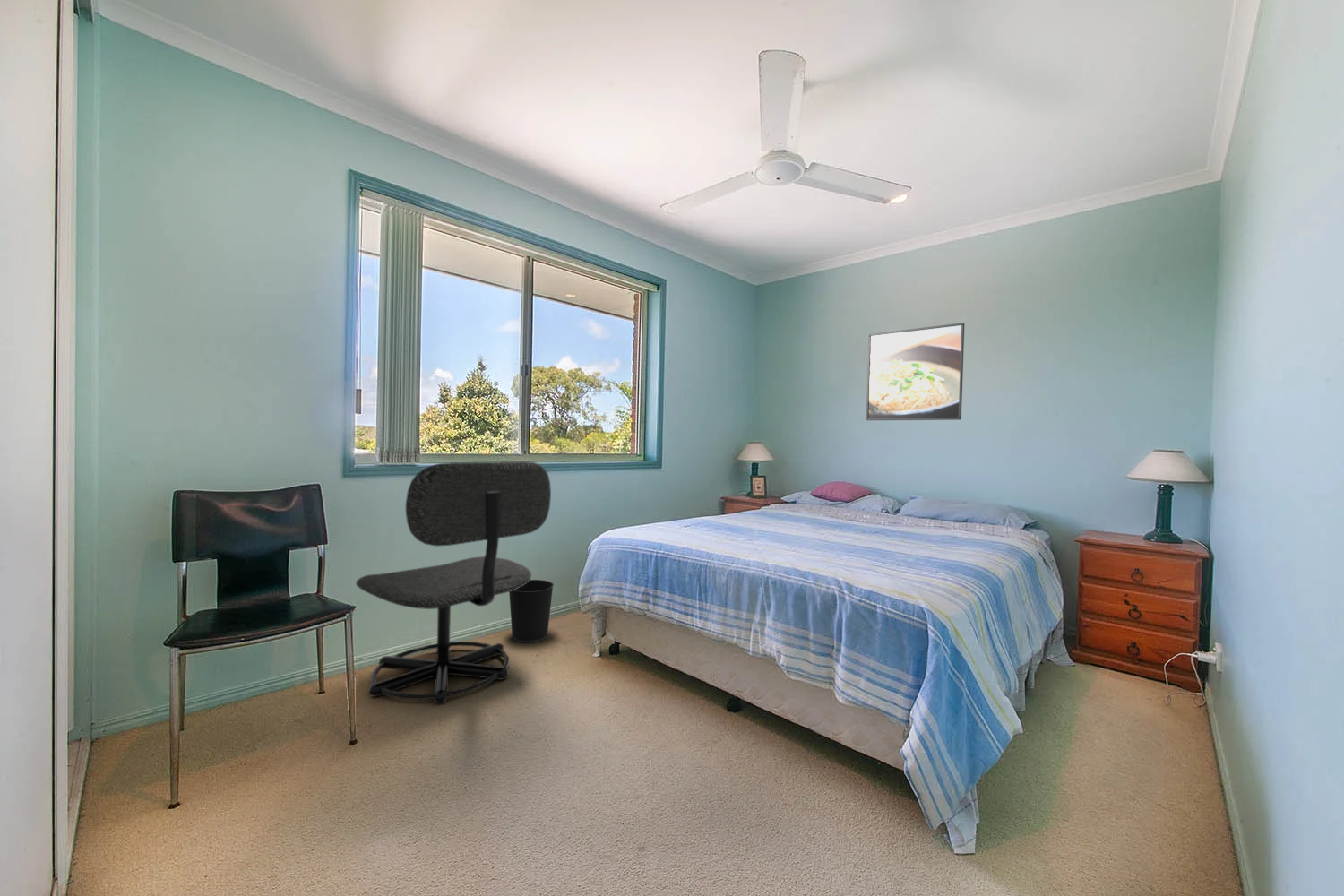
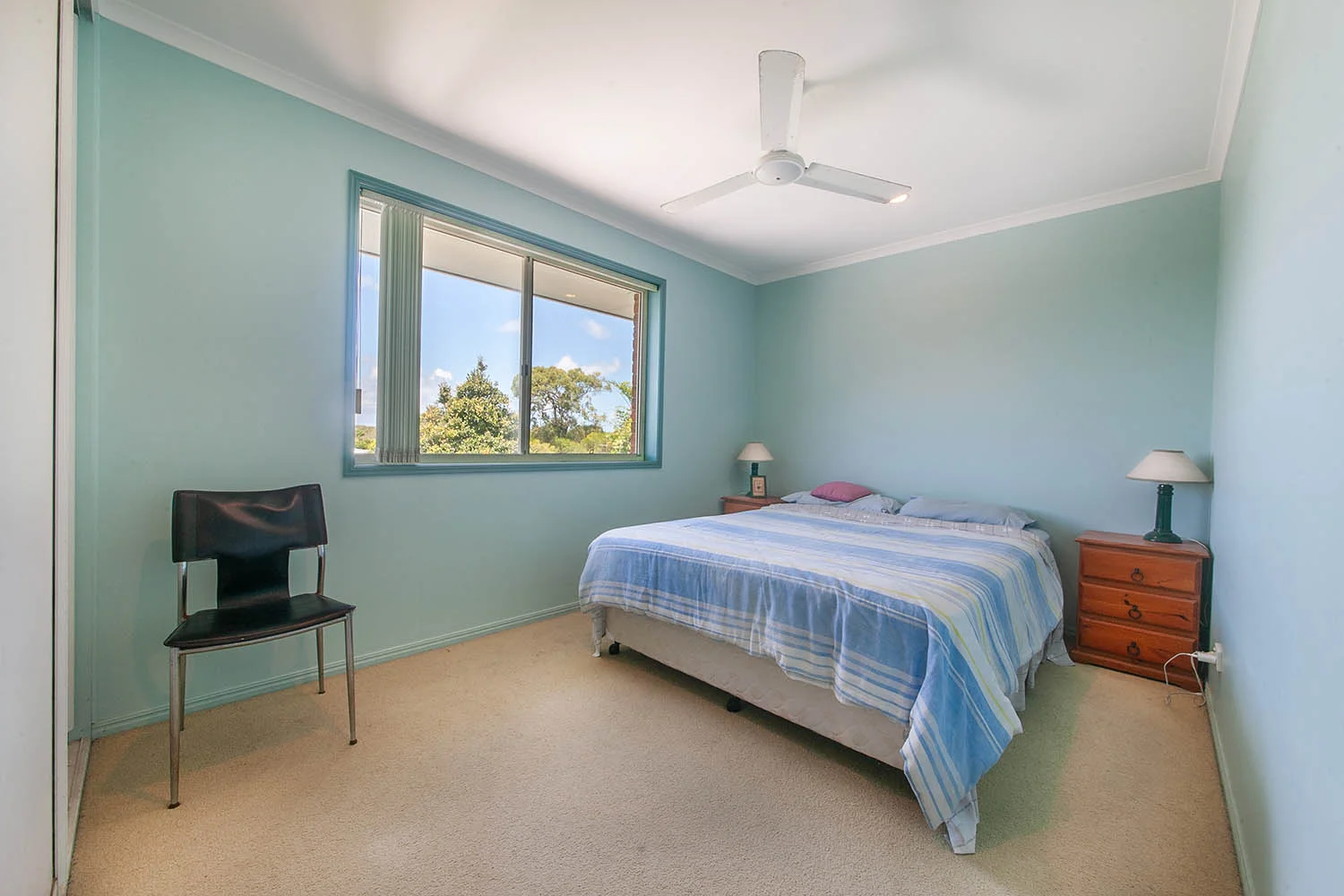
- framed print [866,322,965,421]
- office chair [355,461,552,705]
- wastebasket [508,579,555,643]
